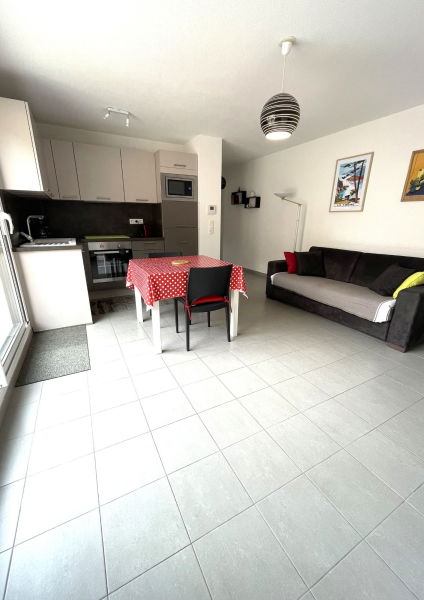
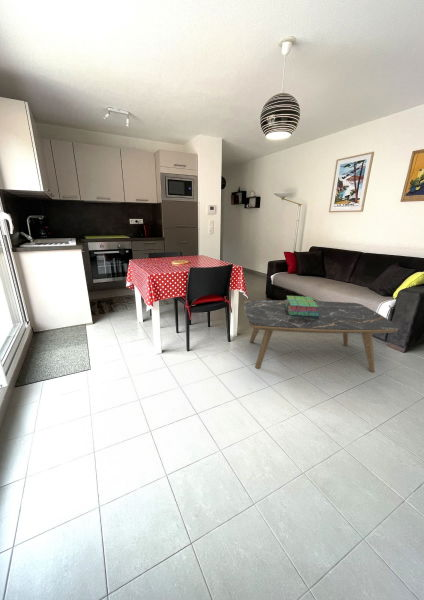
+ coffee table [243,299,399,373]
+ stack of books [284,295,320,316]
